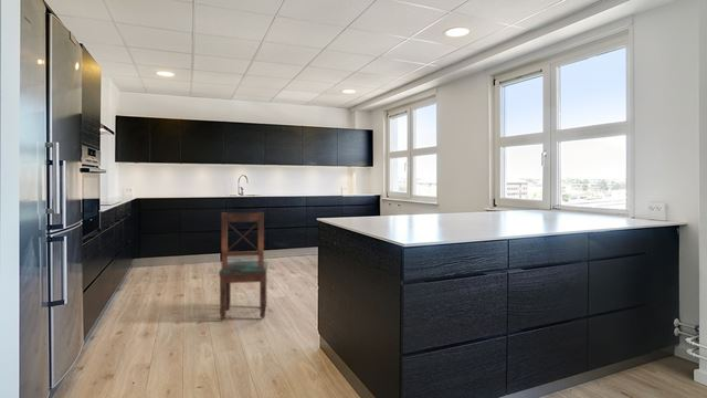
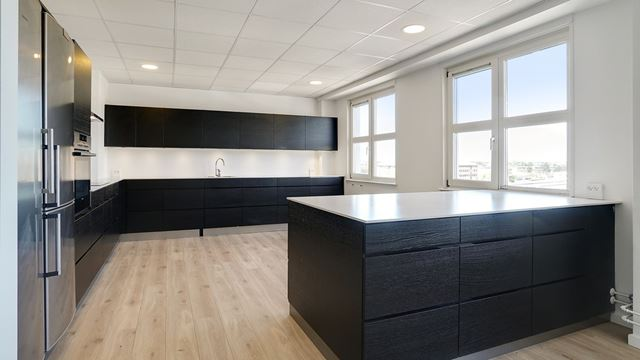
- dining chair [218,211,268,322]
